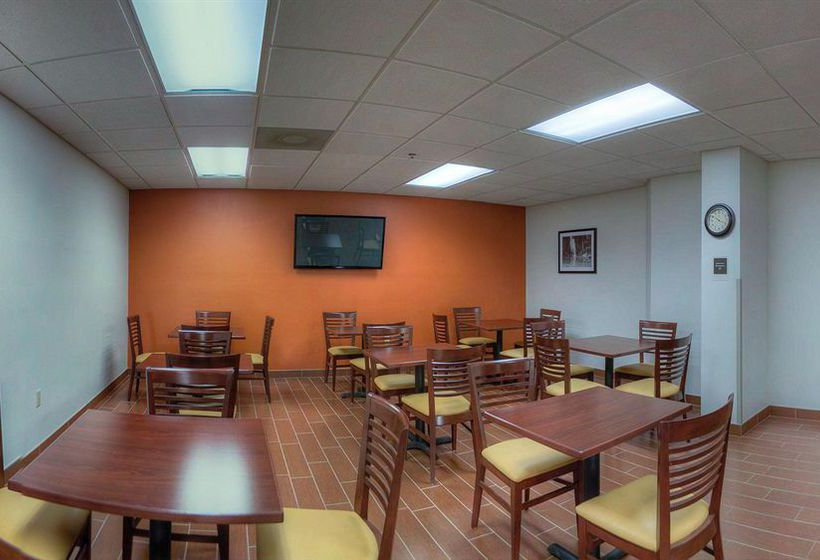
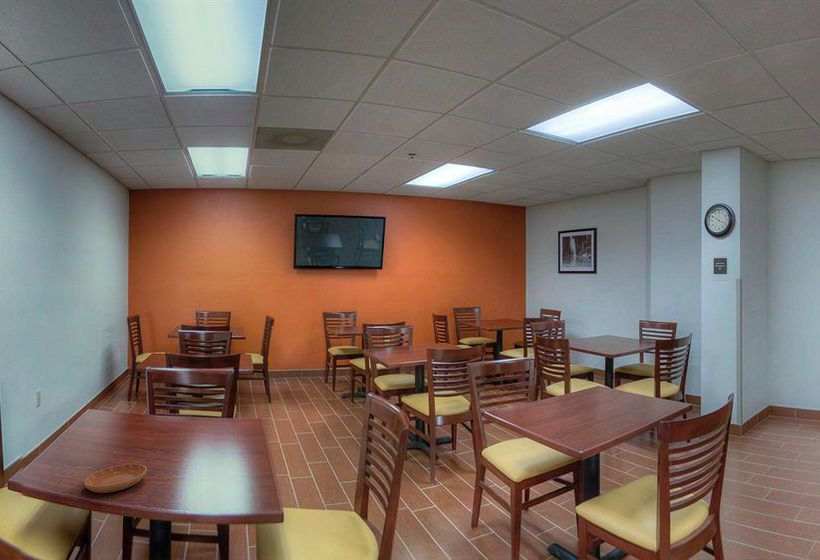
+ saucer [83,463,148,494]
